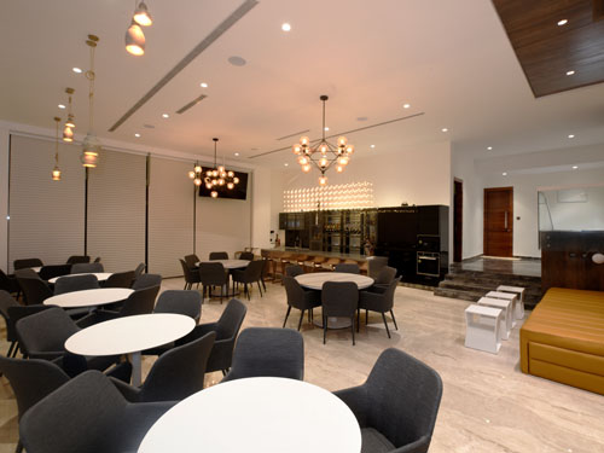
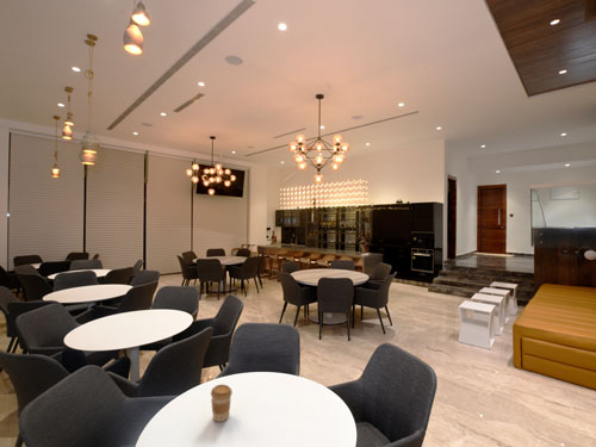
+ coffee cup [210,384,234,423]
